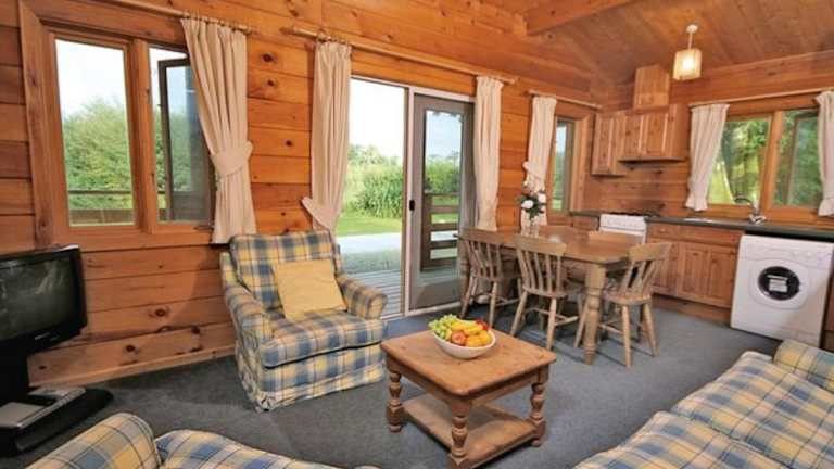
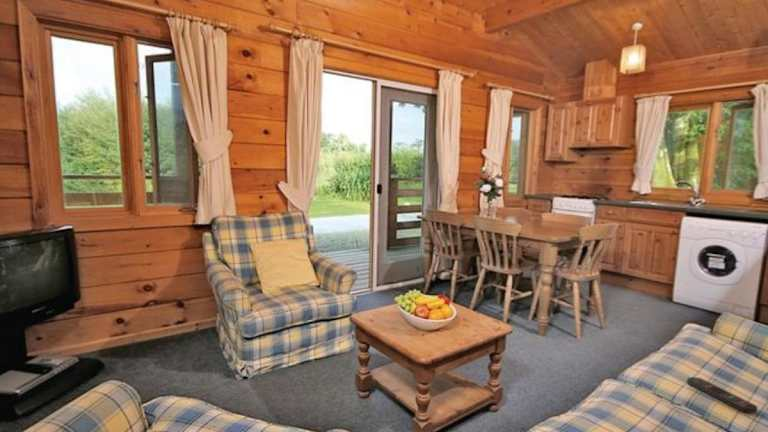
+ remote control [686,376,758,414]
